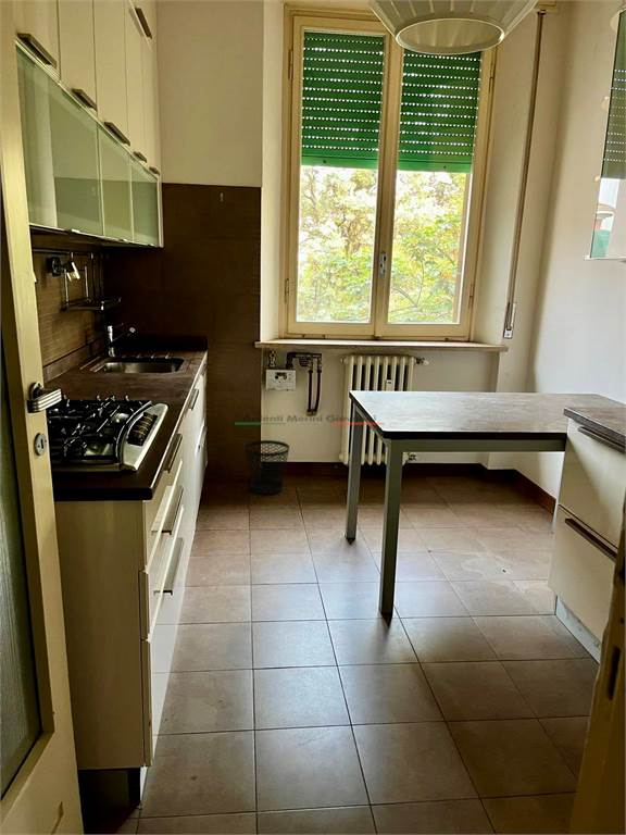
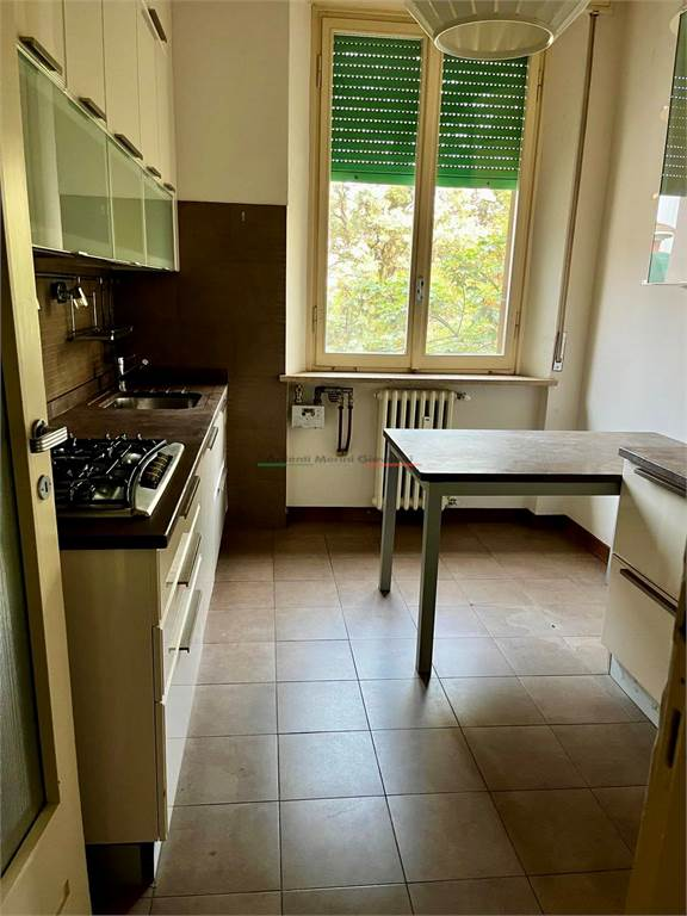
- wastebasket [243,439,290,496]
